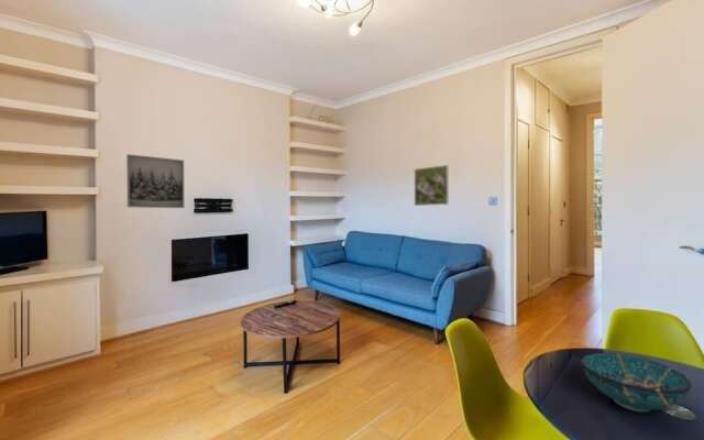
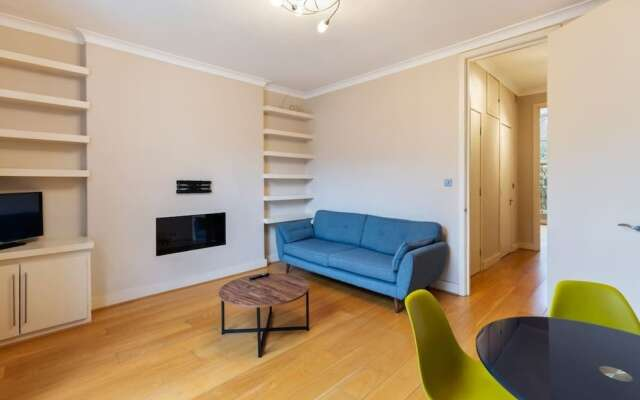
- decorative bowl [580,352,693,413]
- wall art [125,153,185,209]
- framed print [414,164,450,207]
